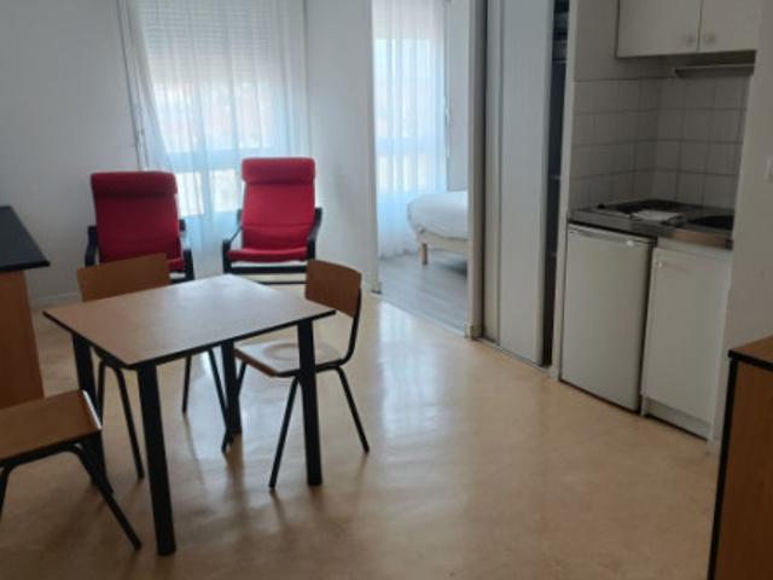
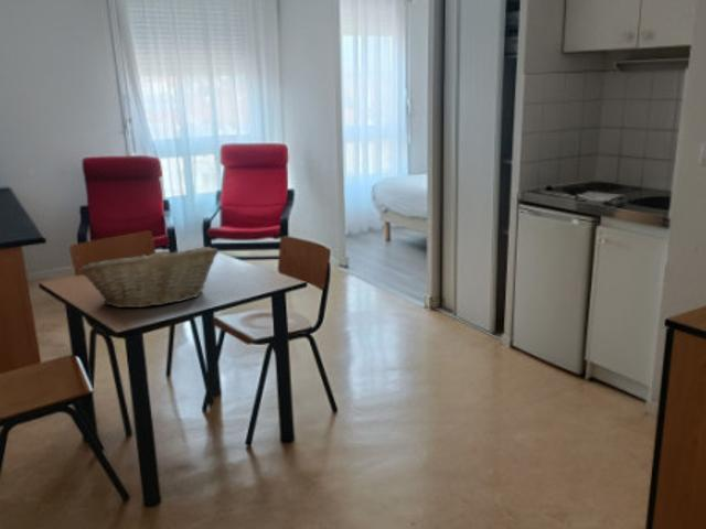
+ fruit basket [78,246,220,309]
